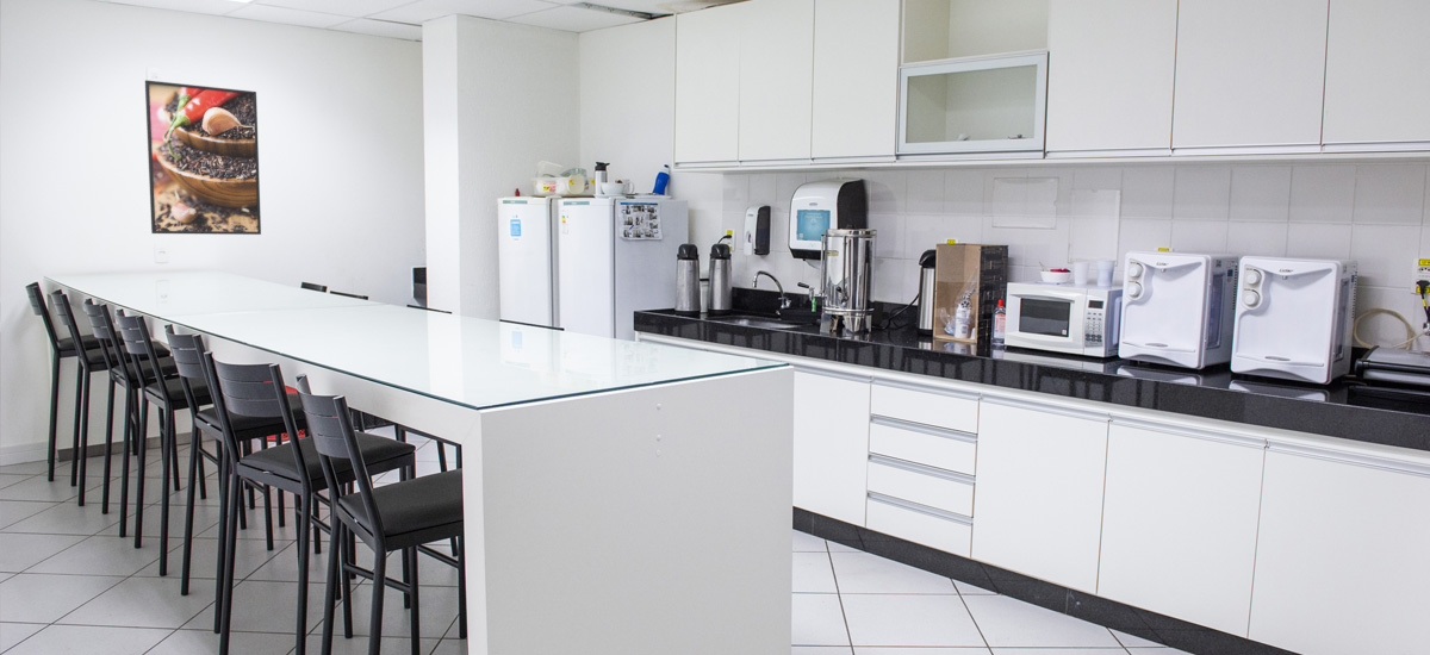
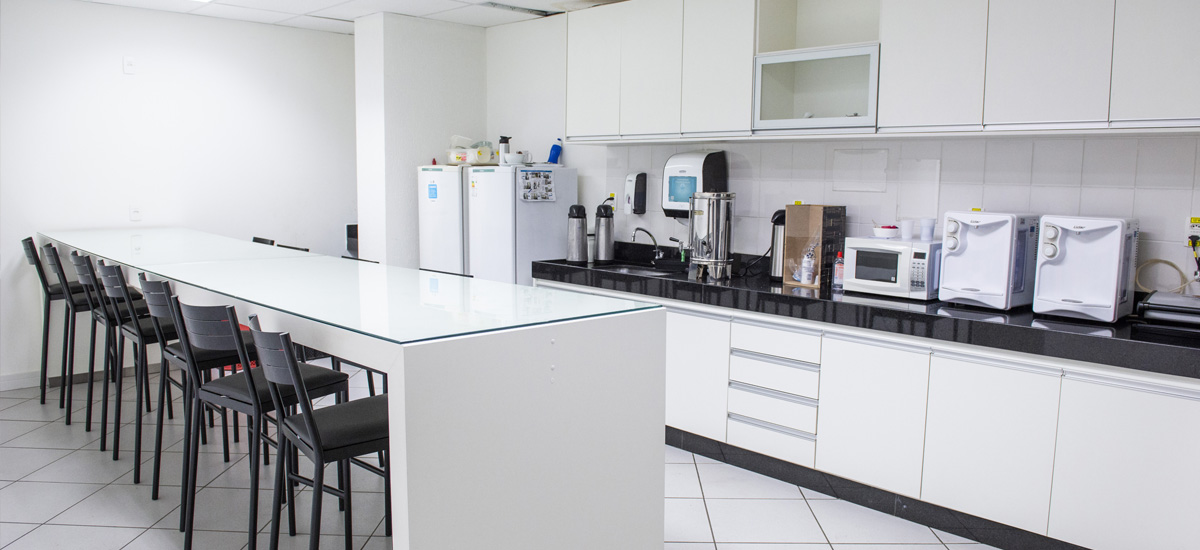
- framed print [144,79,262,236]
